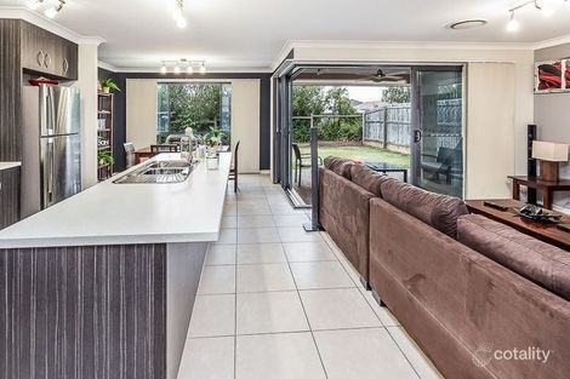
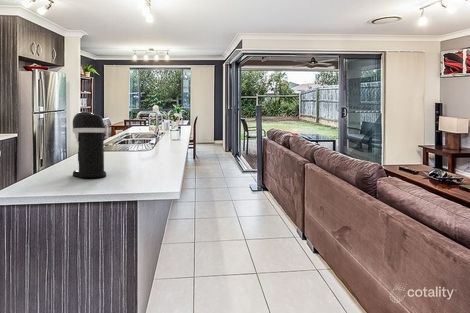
+ coffee maker [71,111,107,178]
